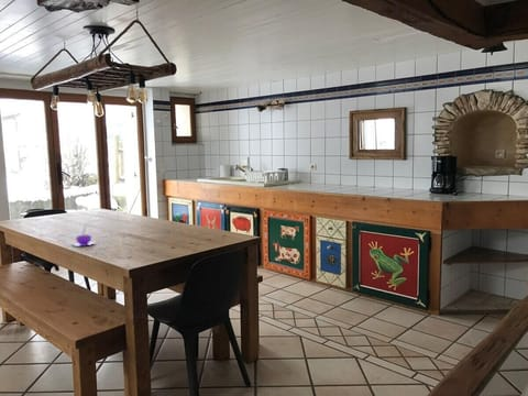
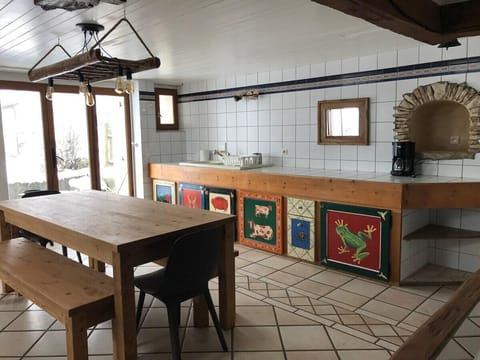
- coffee cup [72,226,97,248]
